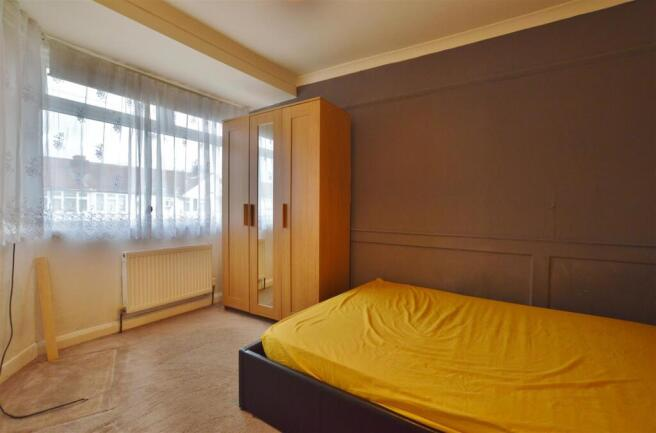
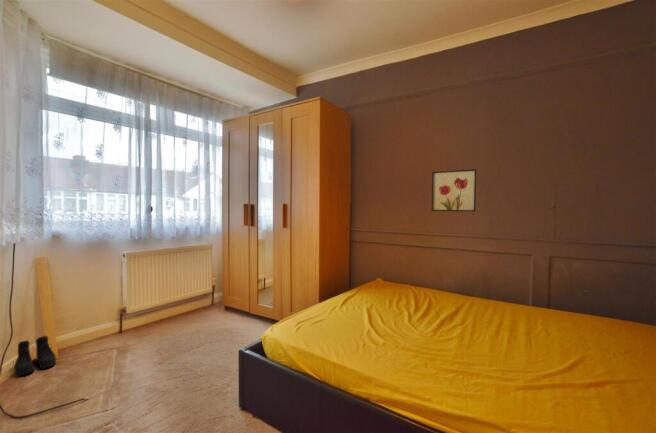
+ wall art [431,168,477,212]
+ boots [13,335,57,376]
